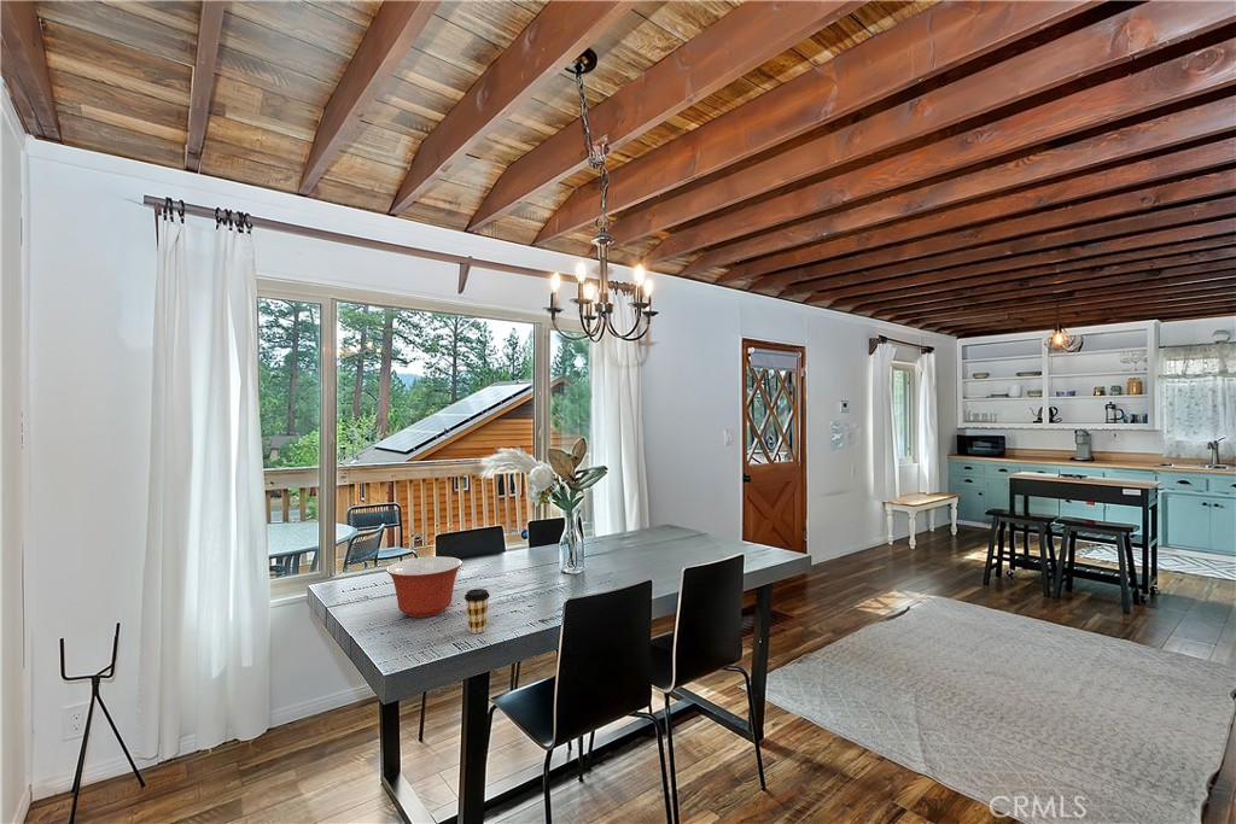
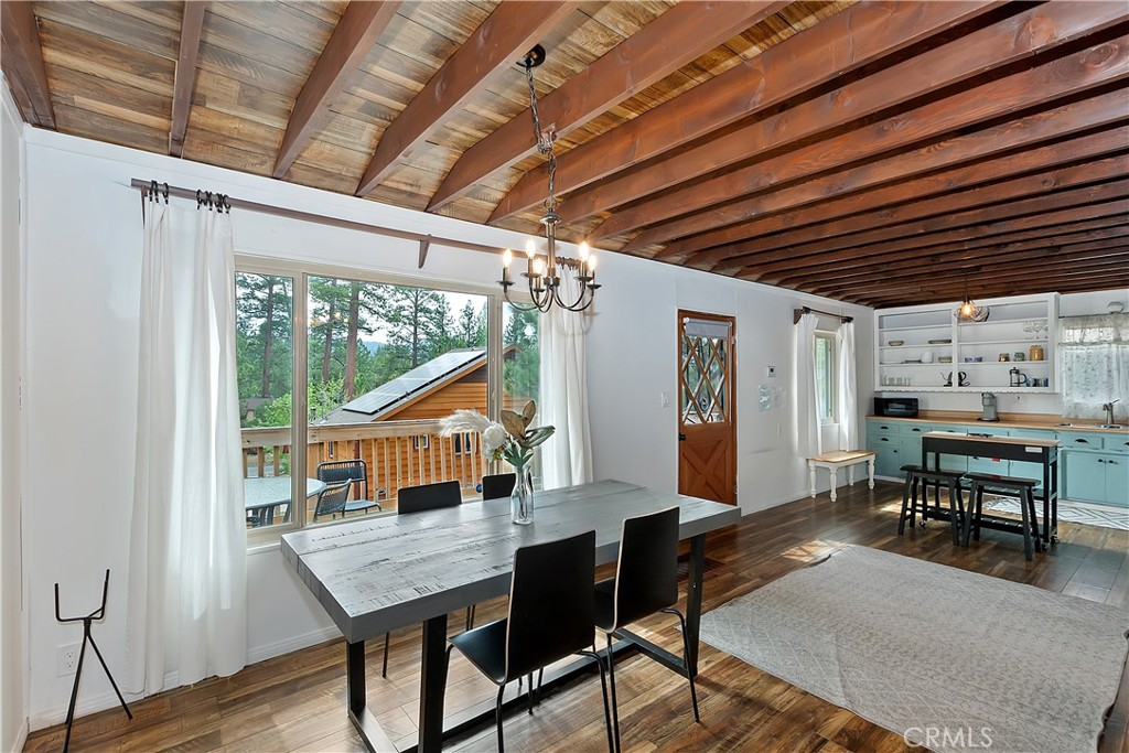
- mixing bowl [385,555,464,619]
- coffee cup [464,588,491,635]
